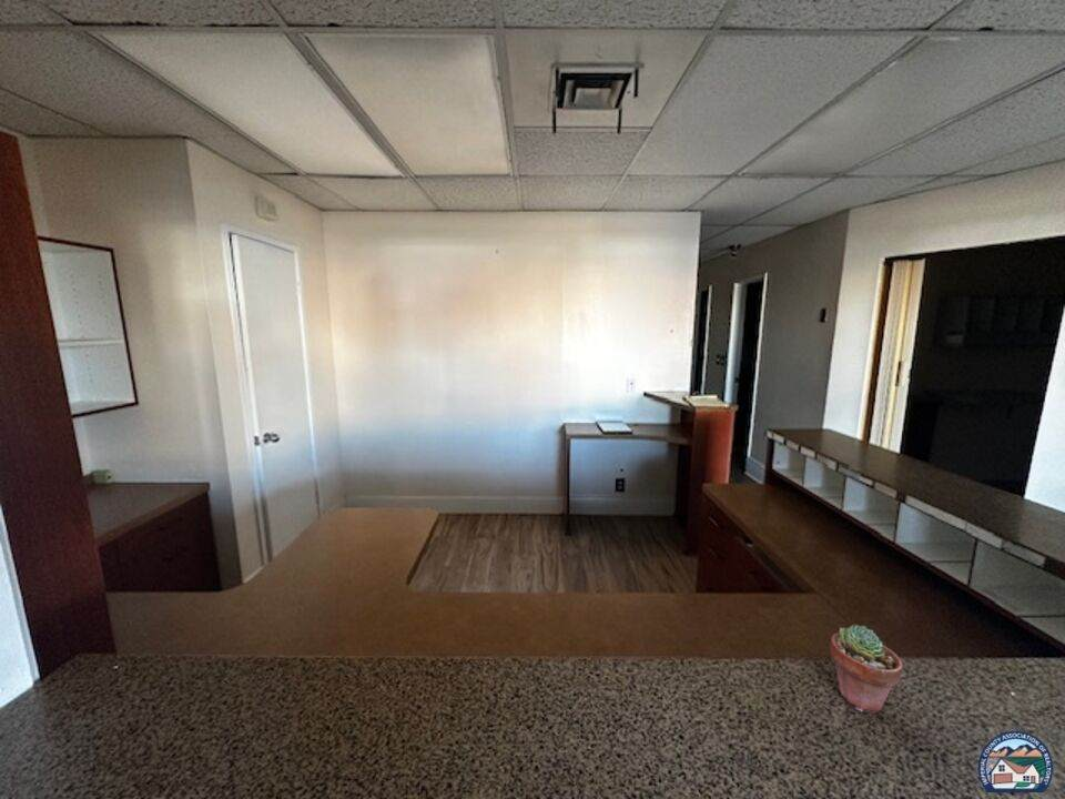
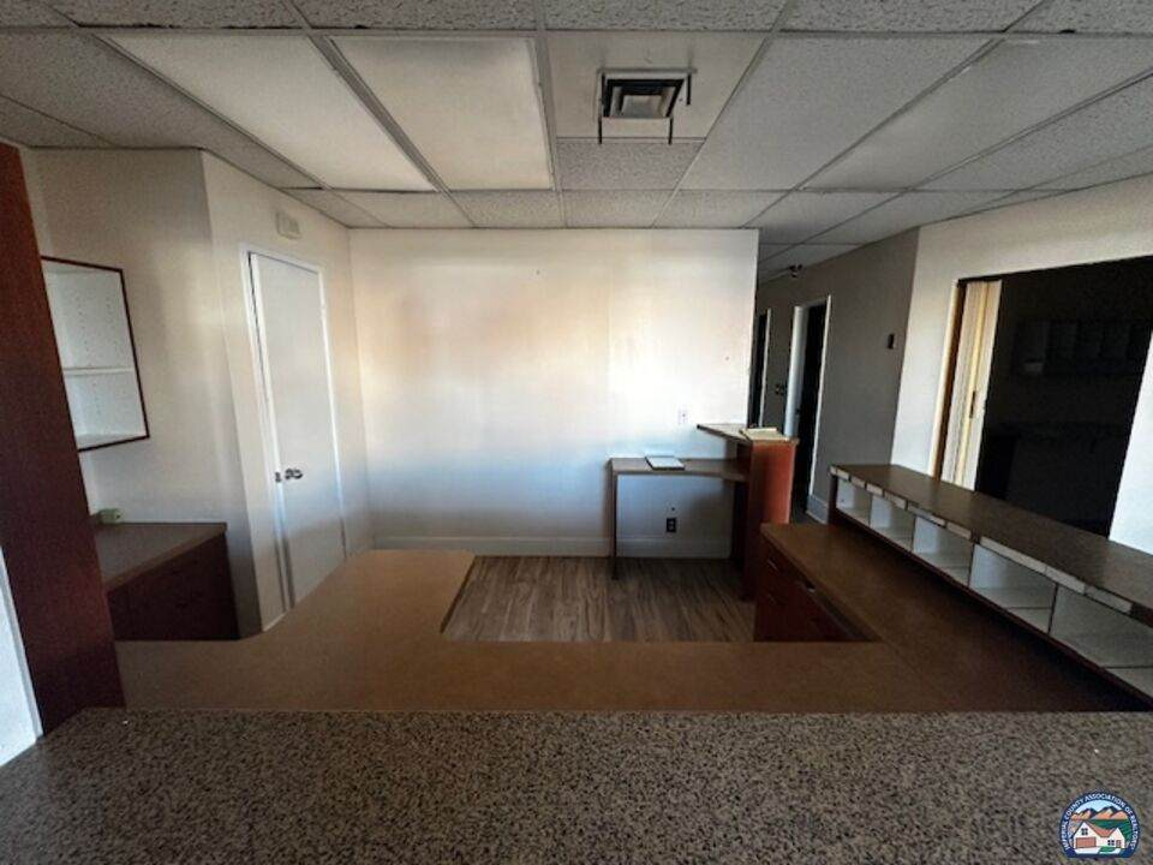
- potted succulent [829,624,904,714]
